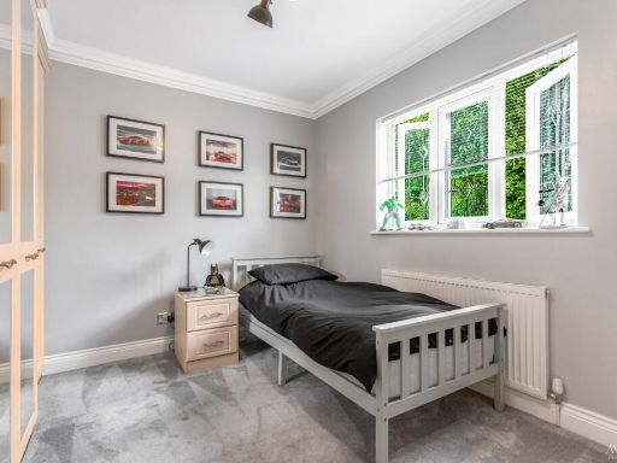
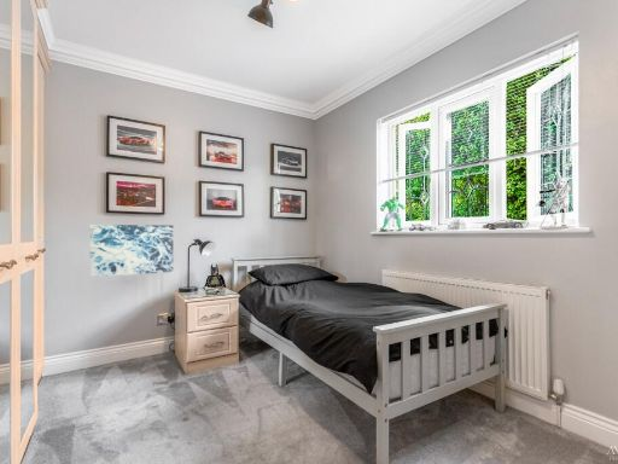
+ wall art [89,224,174,278]
